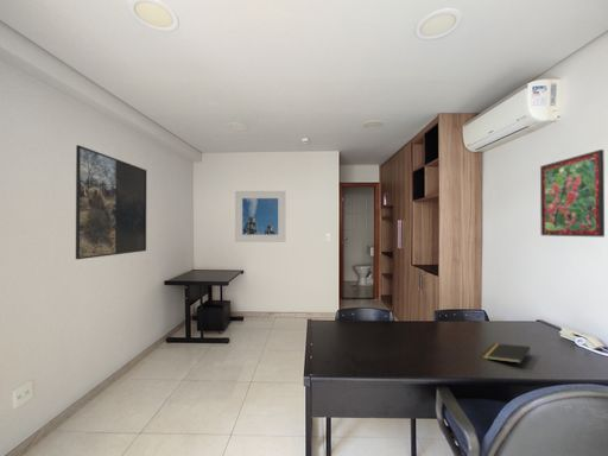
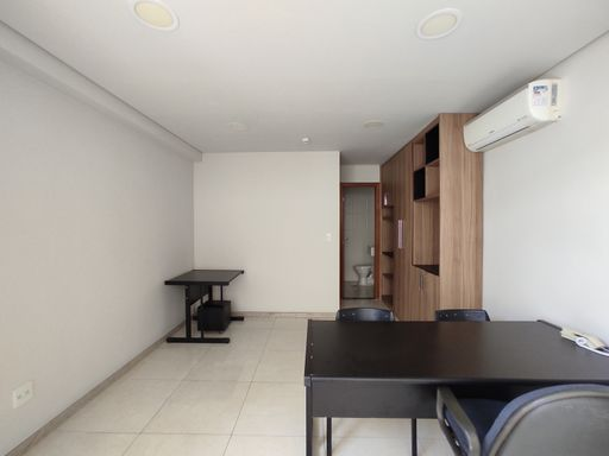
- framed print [234,190,286,243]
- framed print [539,148,606,238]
- notepad [481,342,531,365]
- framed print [75,144,147,260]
